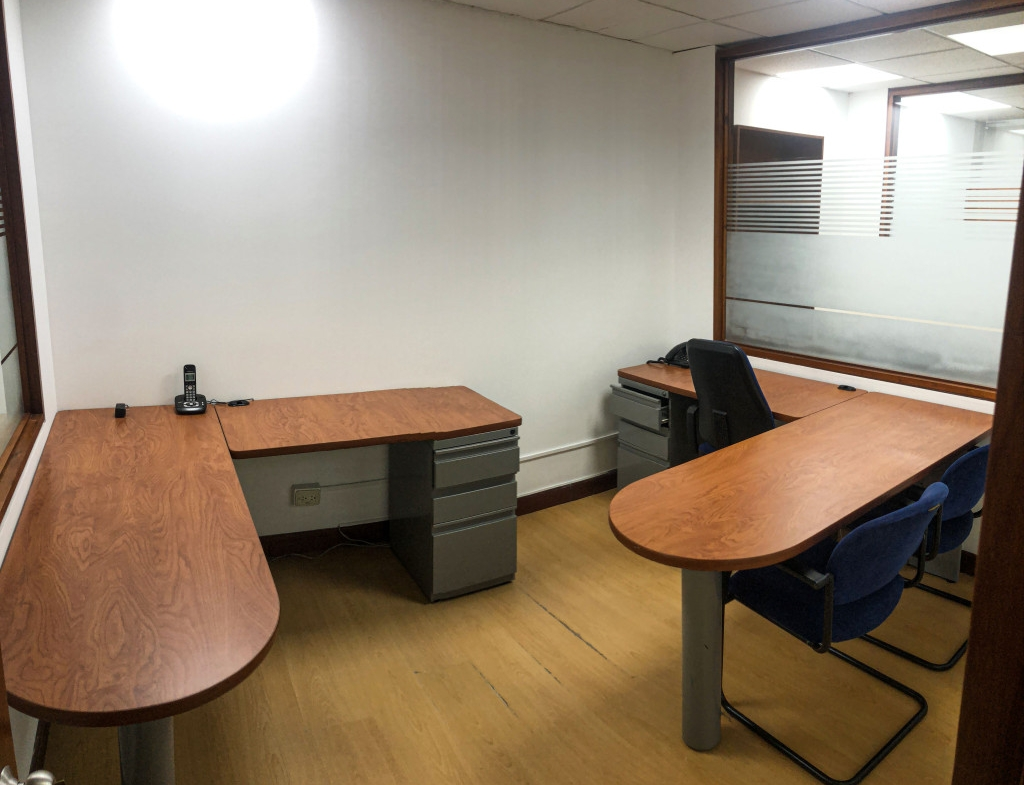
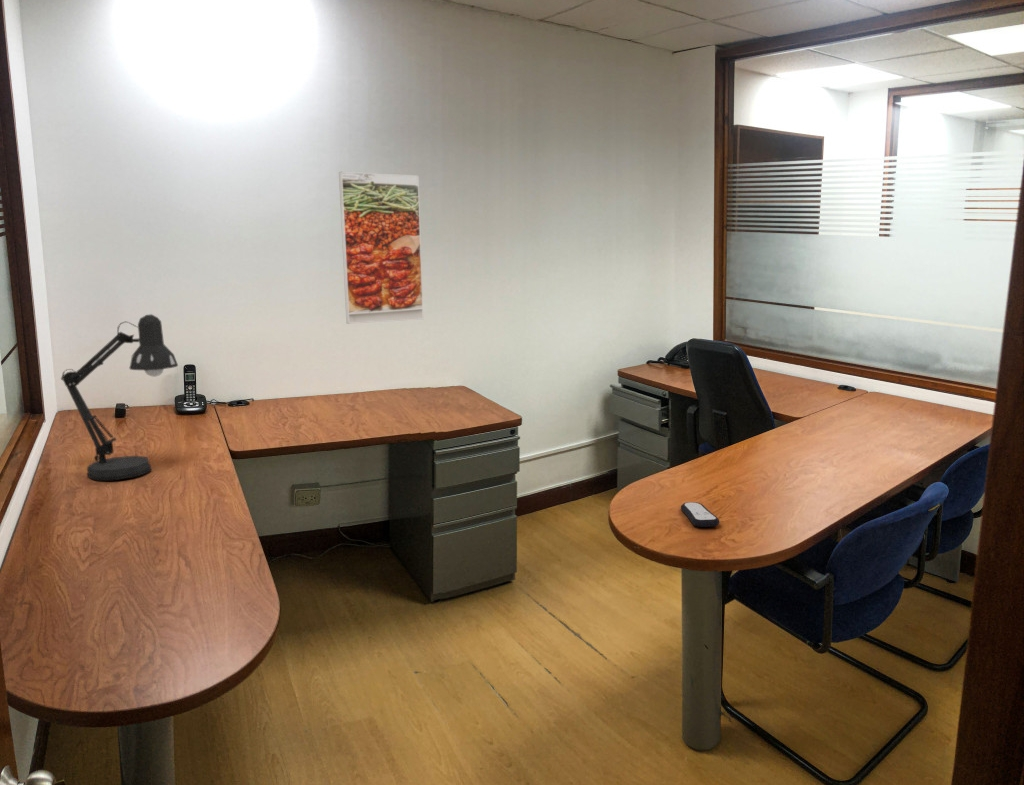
+ remote control [680,501,720,528]
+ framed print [338,171,424,325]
+ desk lamp [60,313,179,481]
